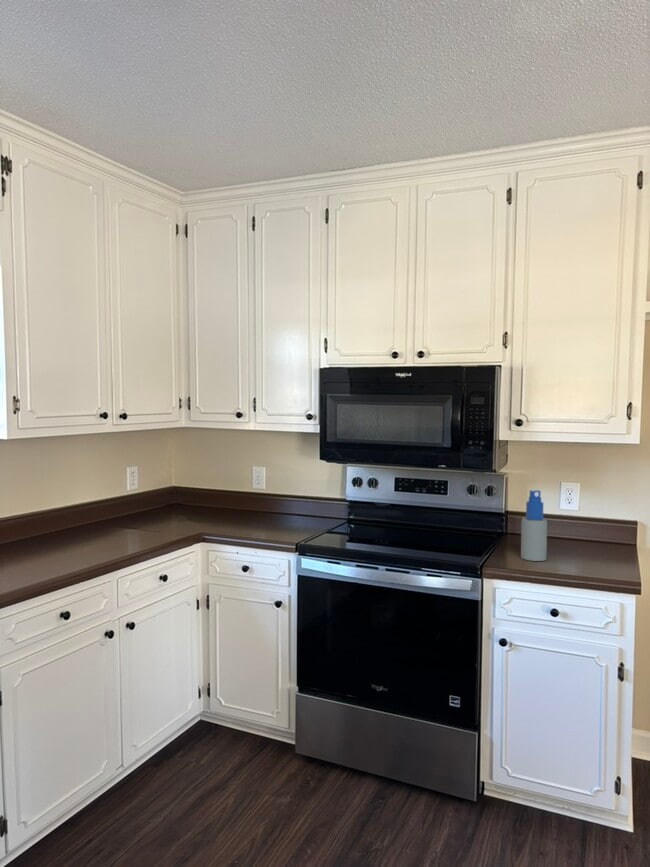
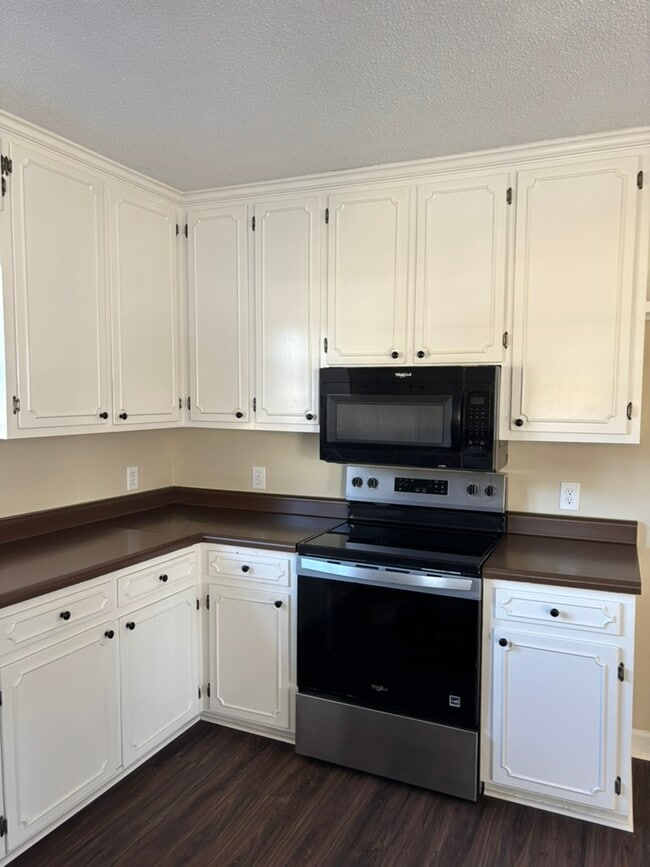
- spray bottle [520,489,548,562]
